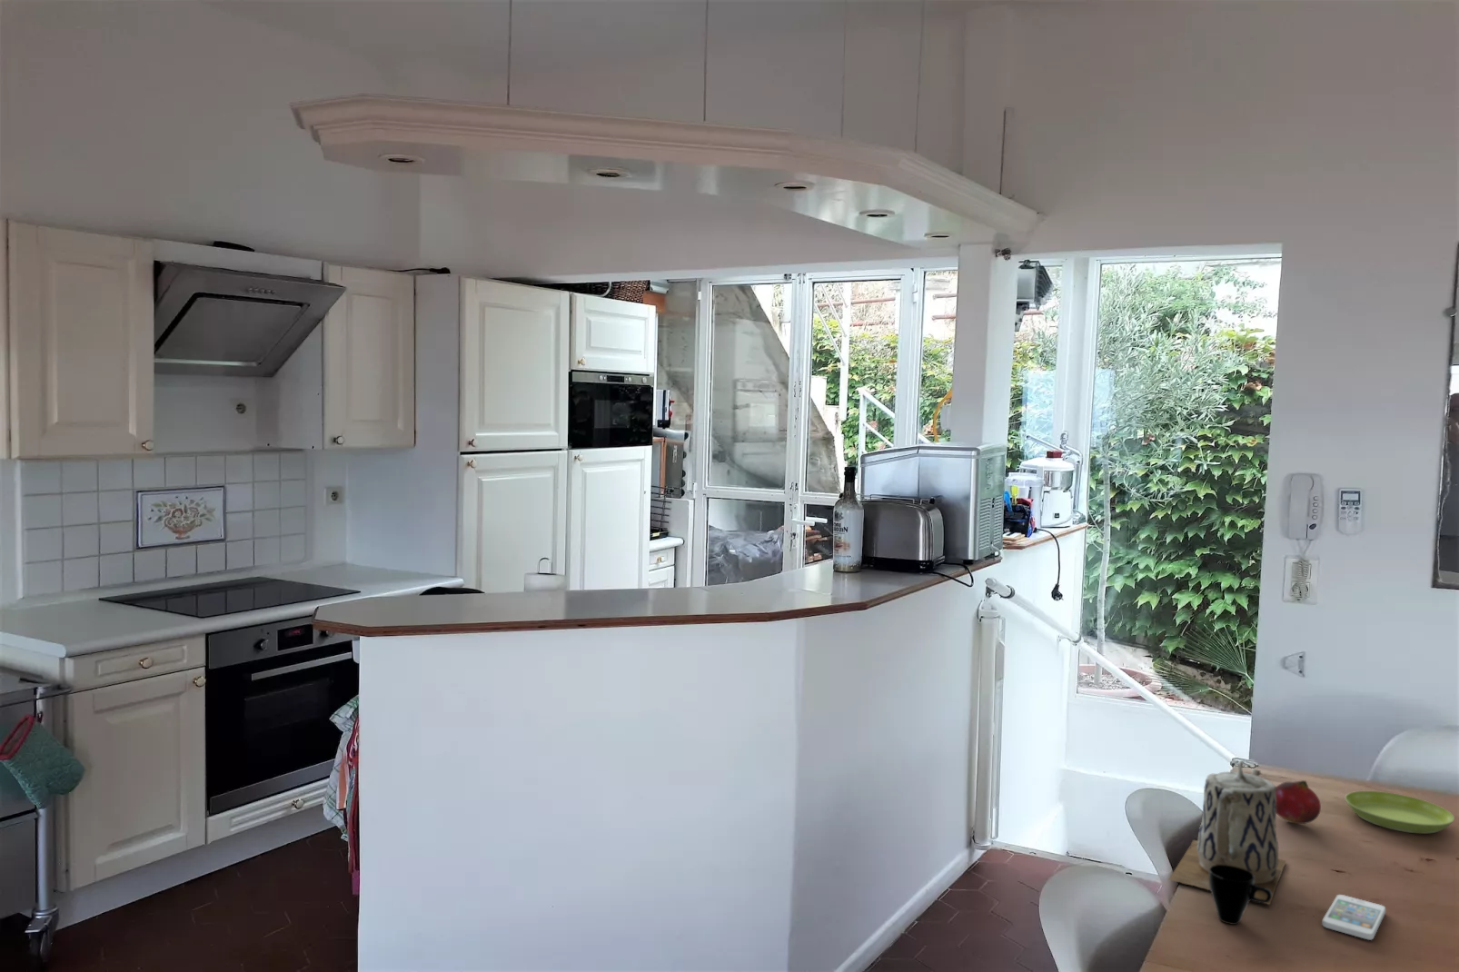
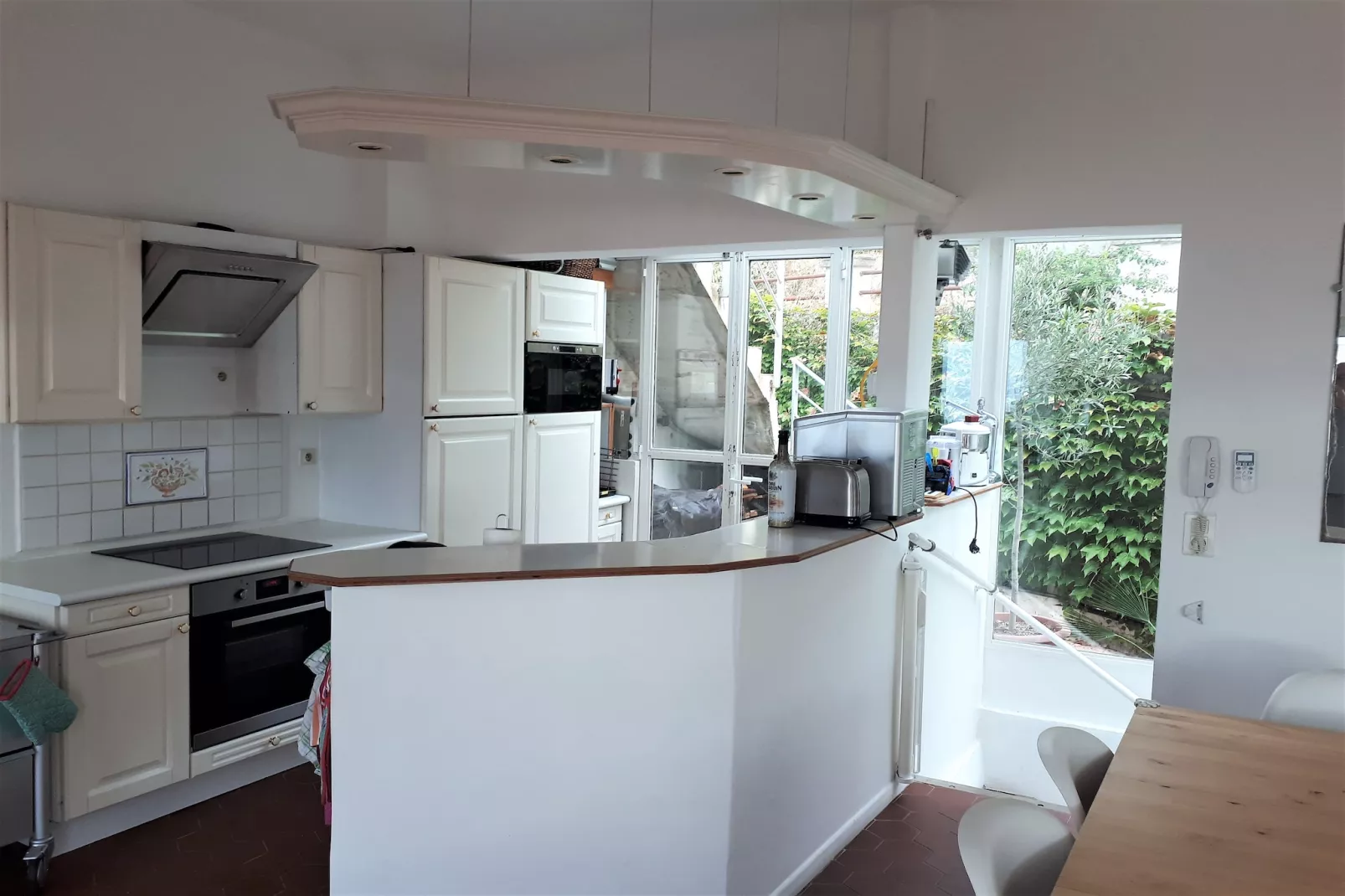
- cup [1208,865,1271,925]
- smartphone [1321,894,1386,942]
- saucer [1344,791,1456,835]
- fruit [1276,779,1322,824]
- teapot [1168,760,1288,906]
